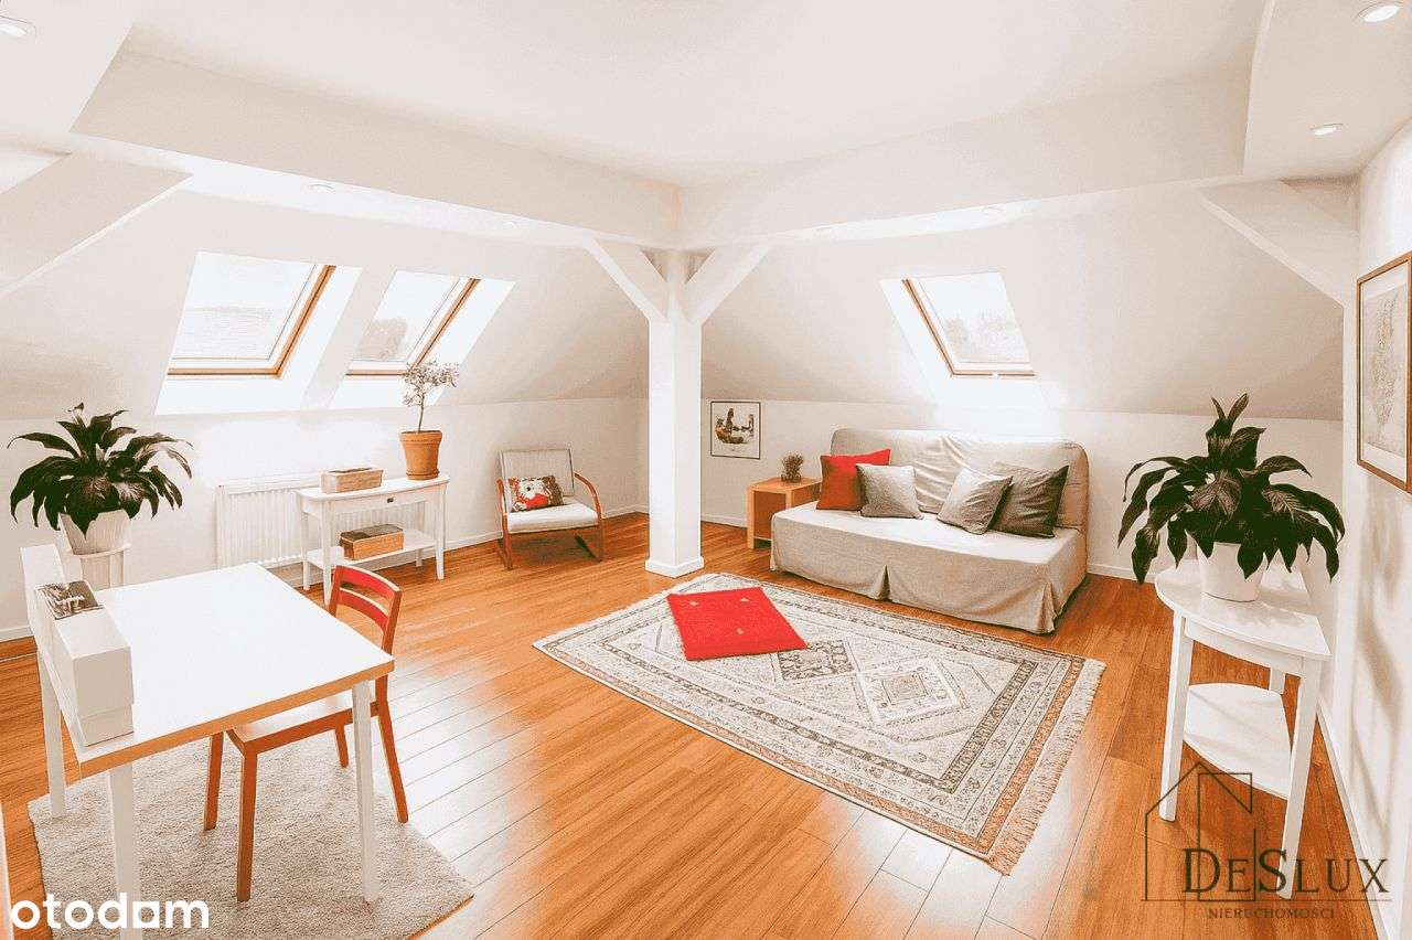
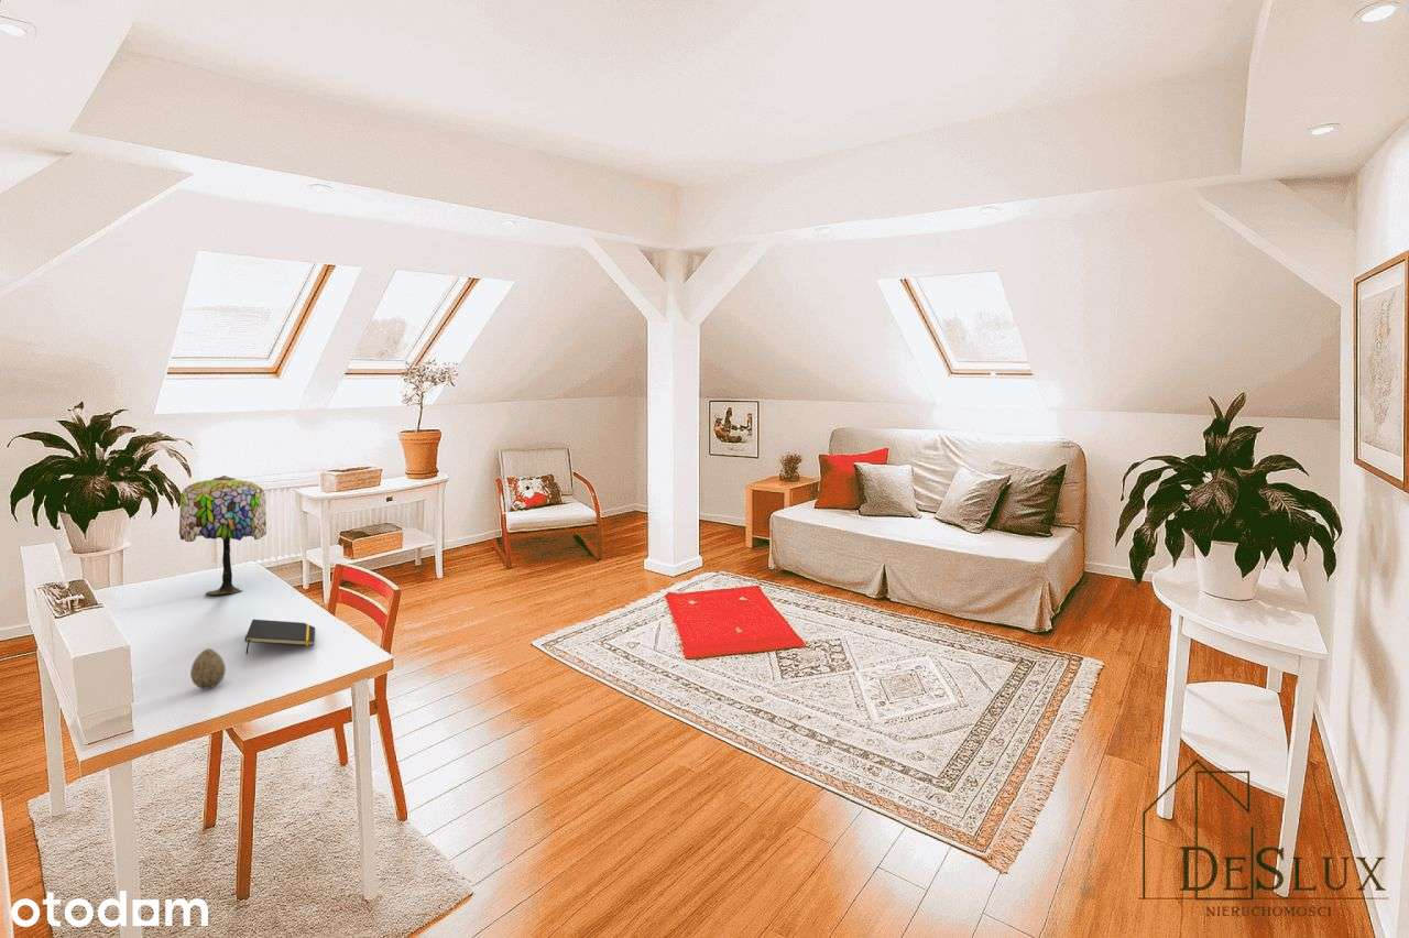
+ table lamp [178,475,267,596]
+ decorative egg [189,647,227,690]
+ notepad [243,619,316,655]
